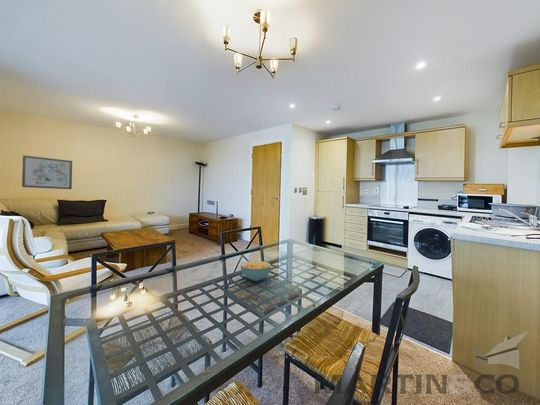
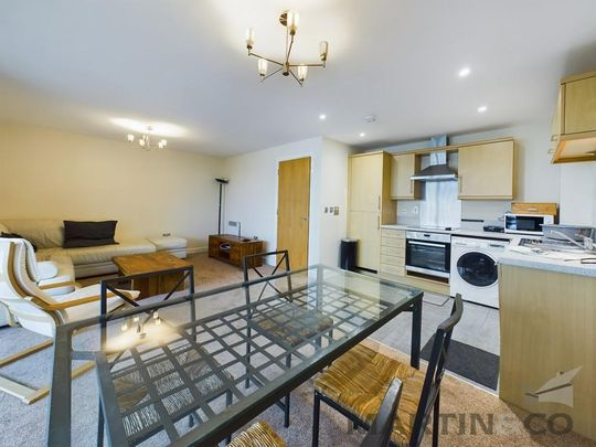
- wall art [21,154,73,190]
- cereal bowl [240,260,272,282]
